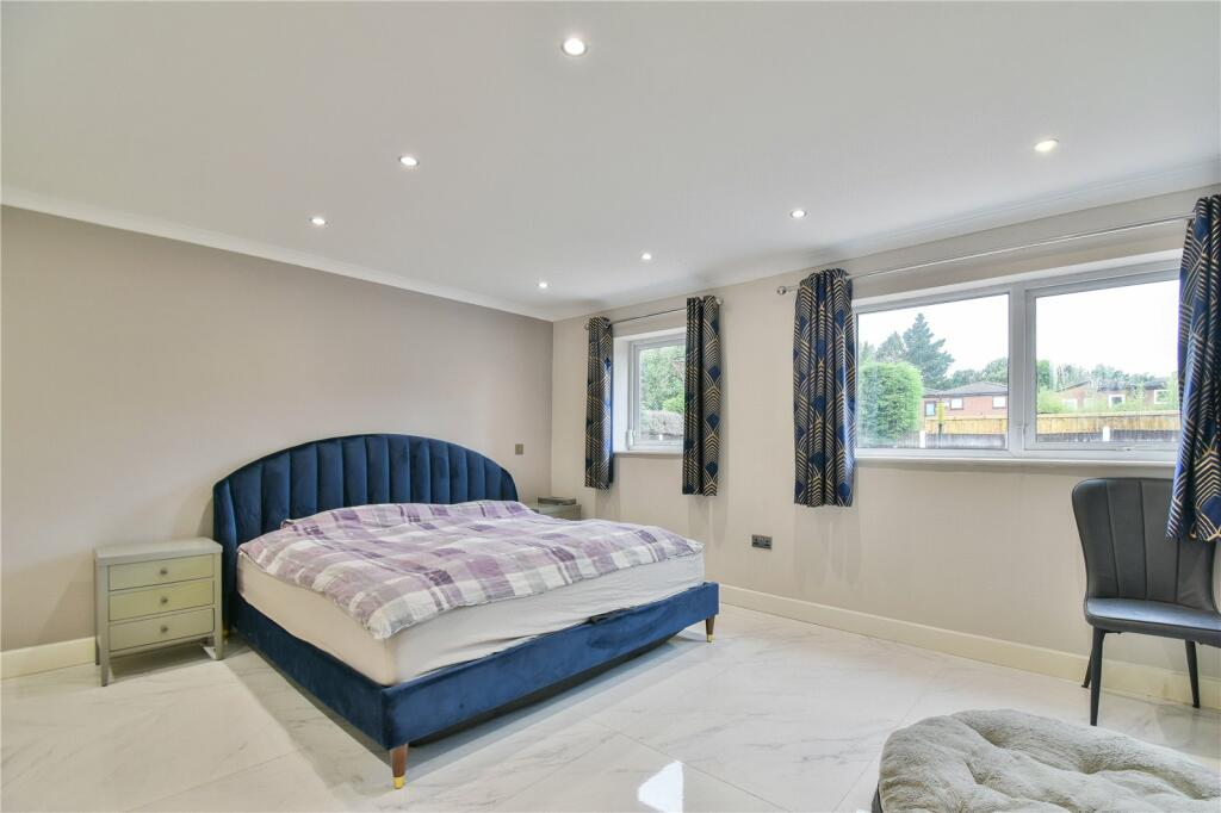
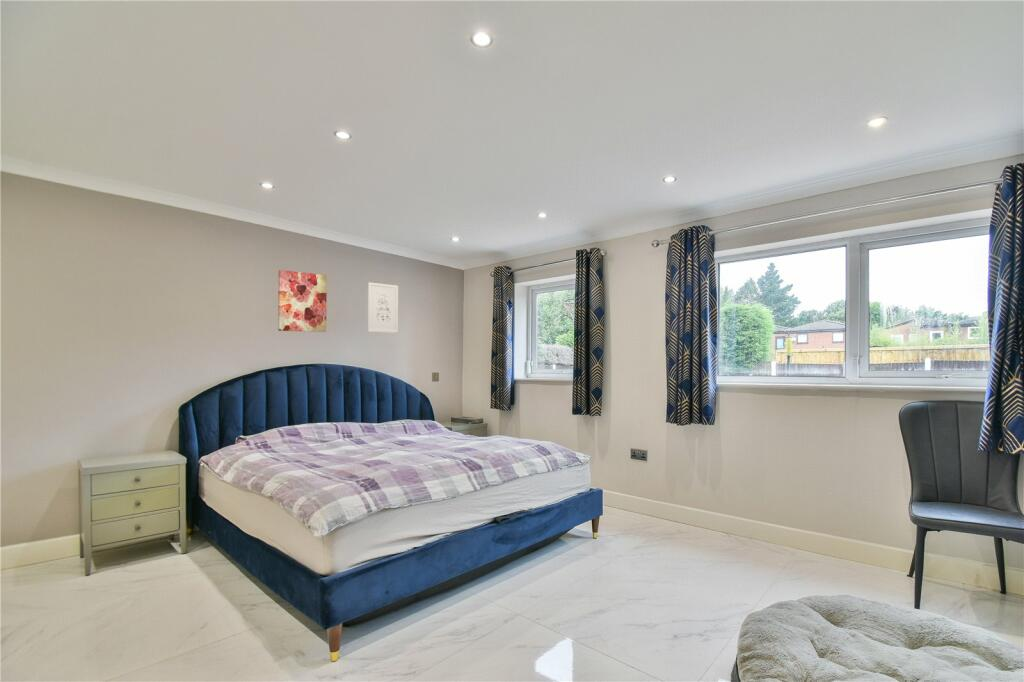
+ wall art [277,269,328,333]
+ wall art [367,281,399,334]
